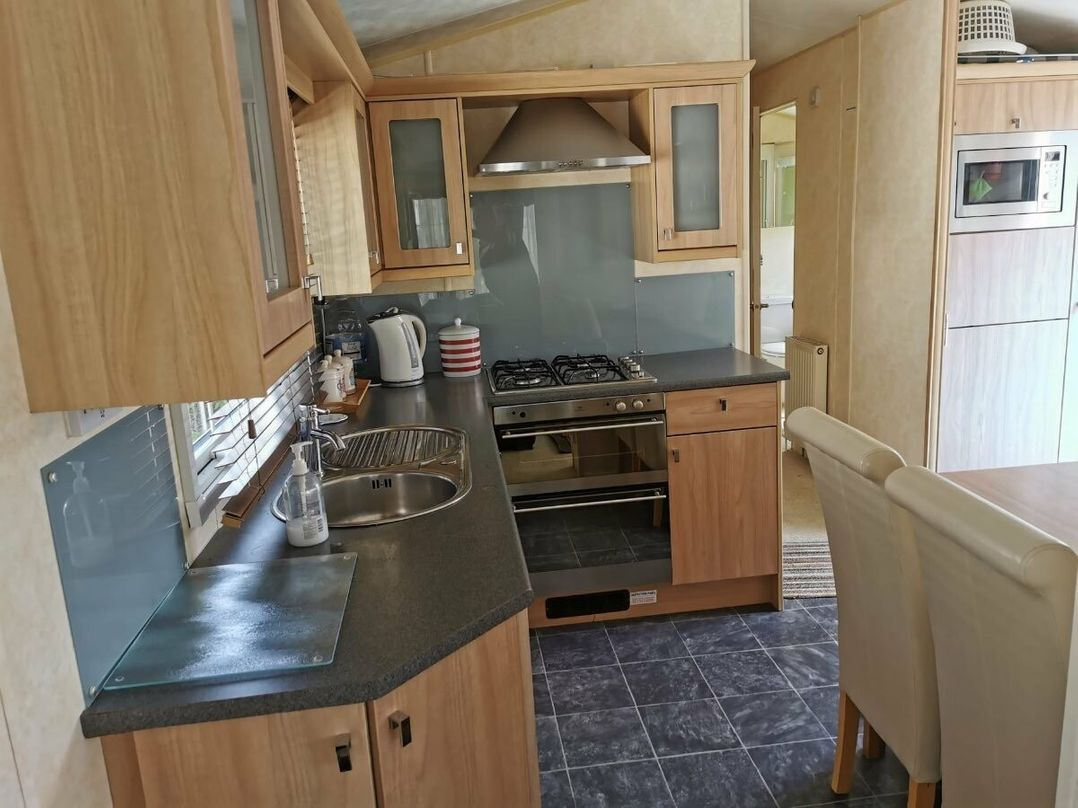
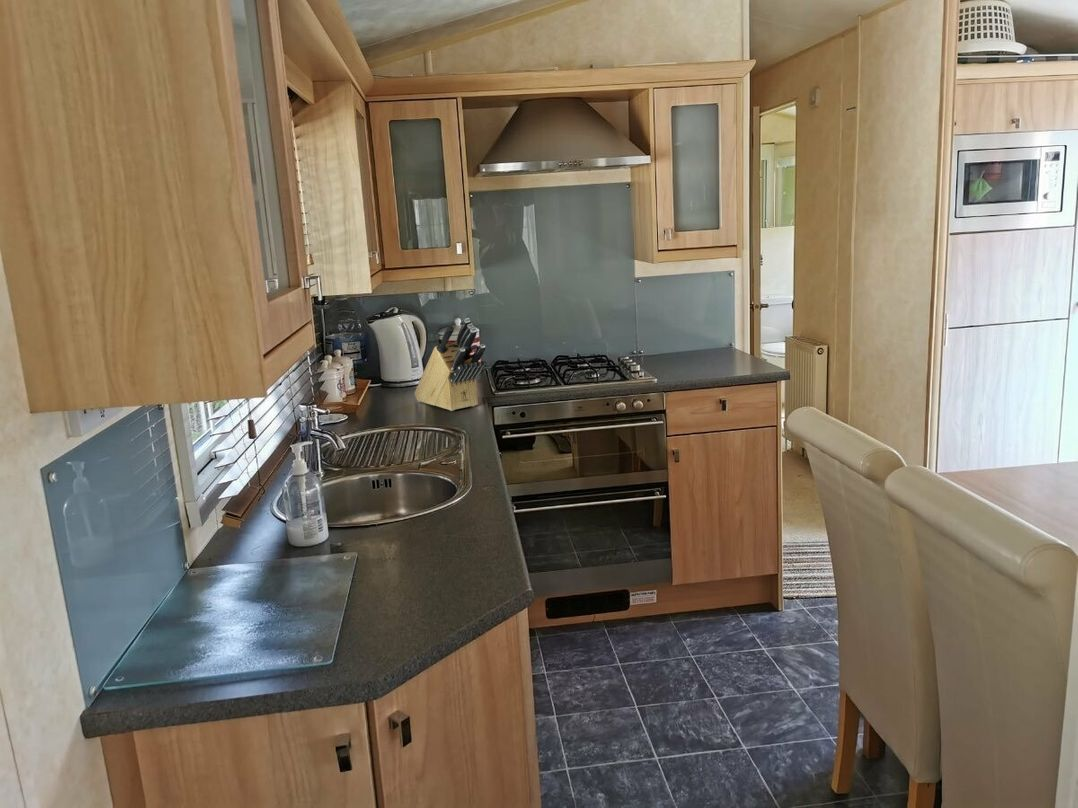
+ knife block [414,317,487,412]
